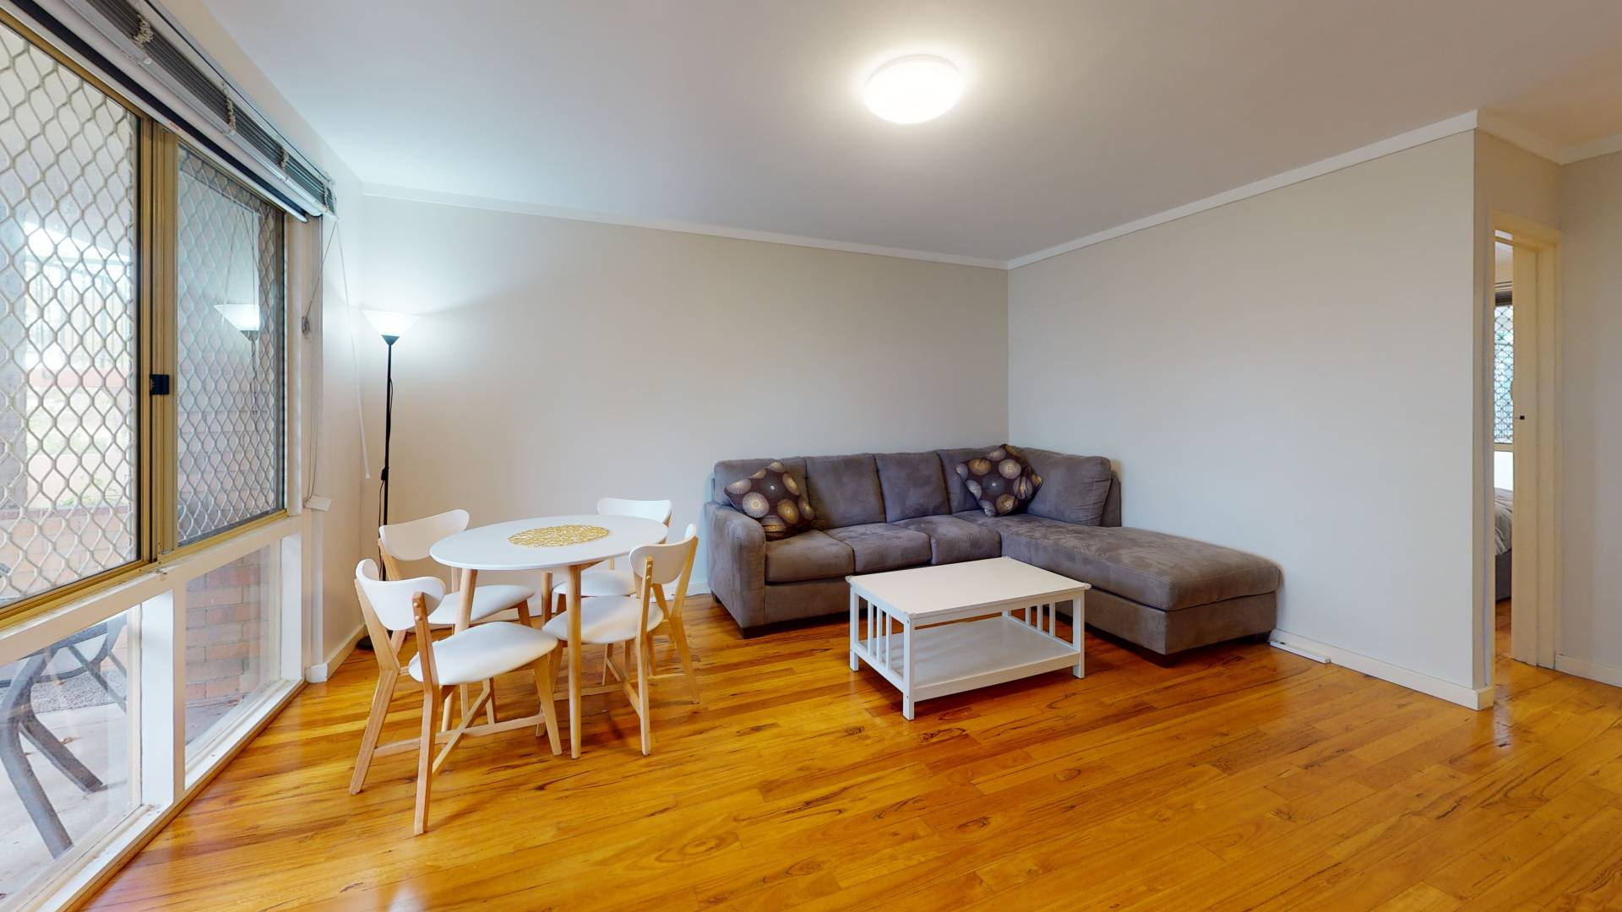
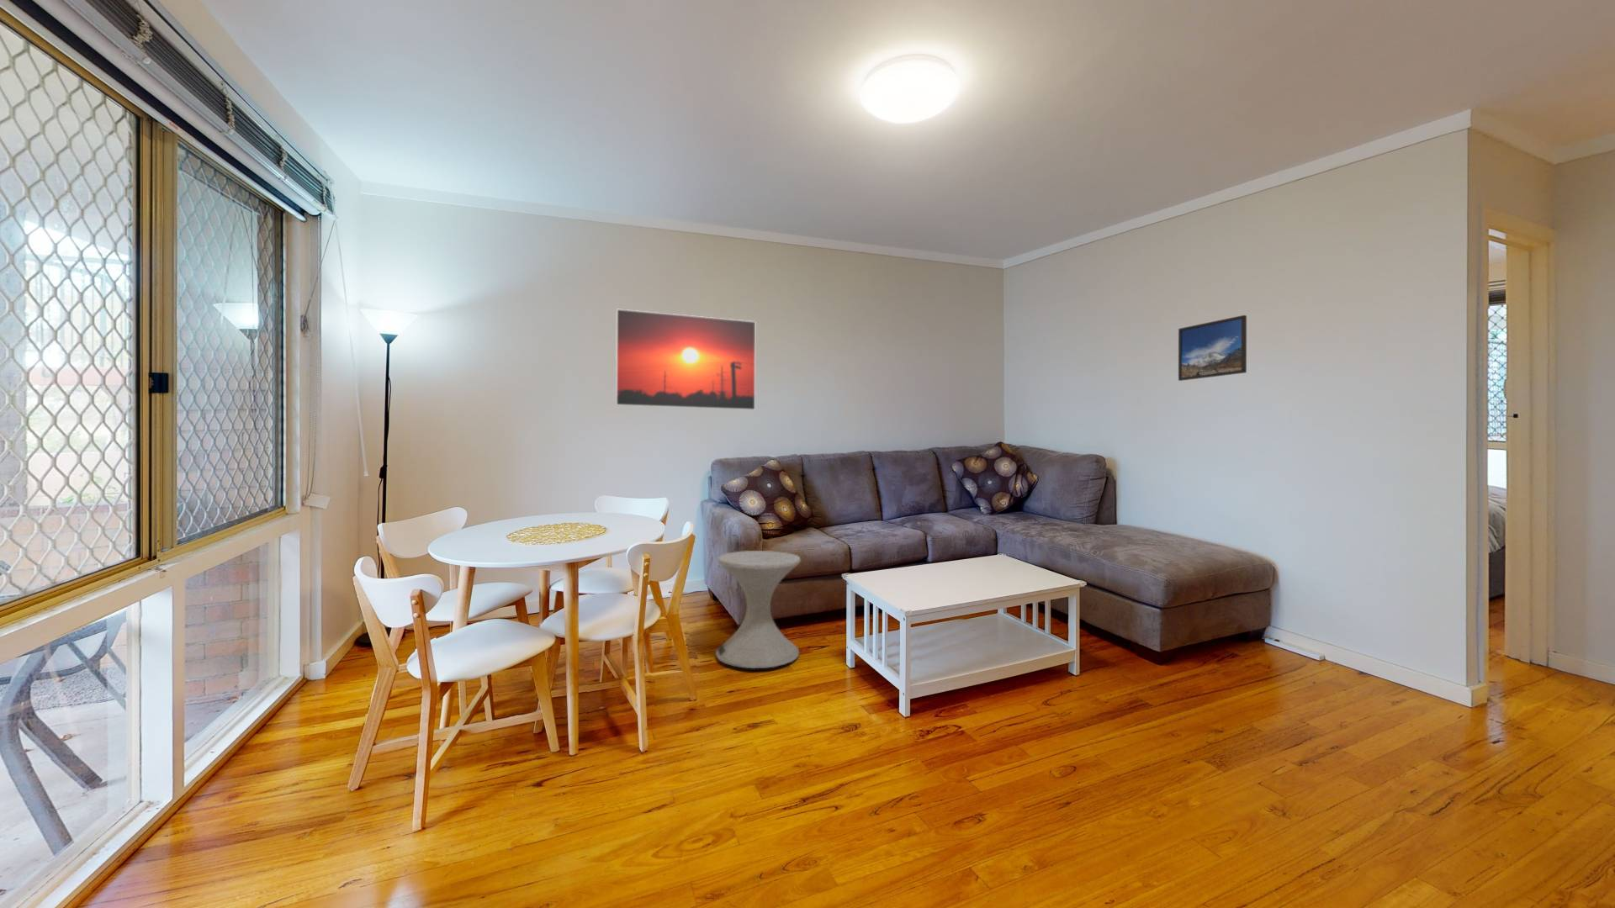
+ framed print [1178,315,1248,381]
+ side table [715,550,802,670]
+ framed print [614,308,756,411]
